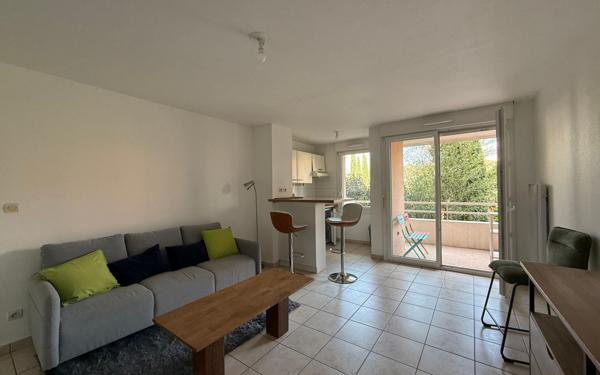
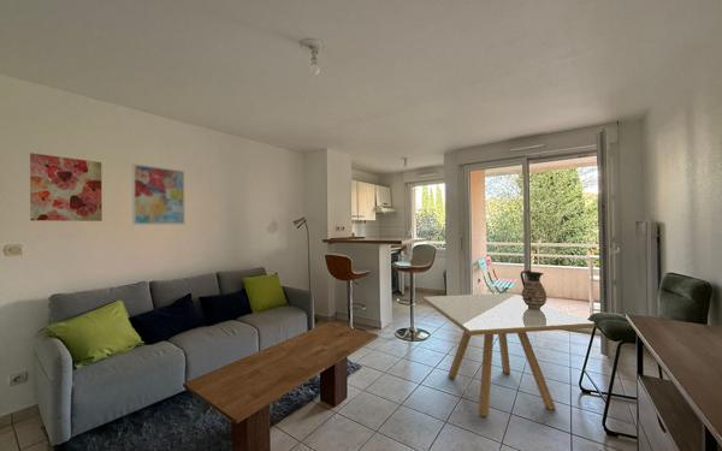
+ wall art [29,152,103,222]
+ dining table [422,292,596,417]
+ wall art [131,162,187,226]
+ ceramic jug [520,268,548,309]
